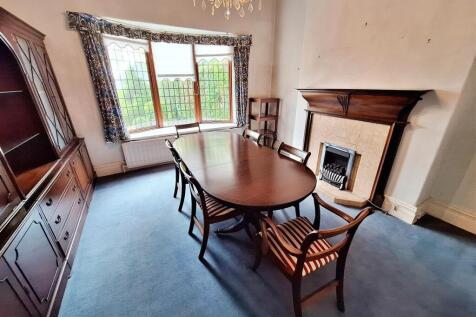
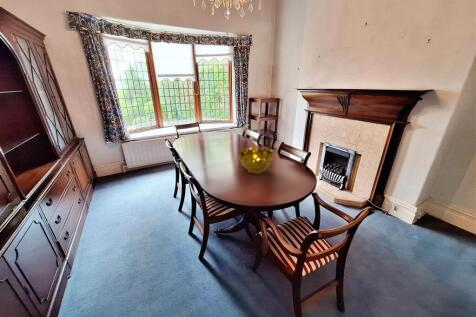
+ decorative bowl [238,146,274,175]
